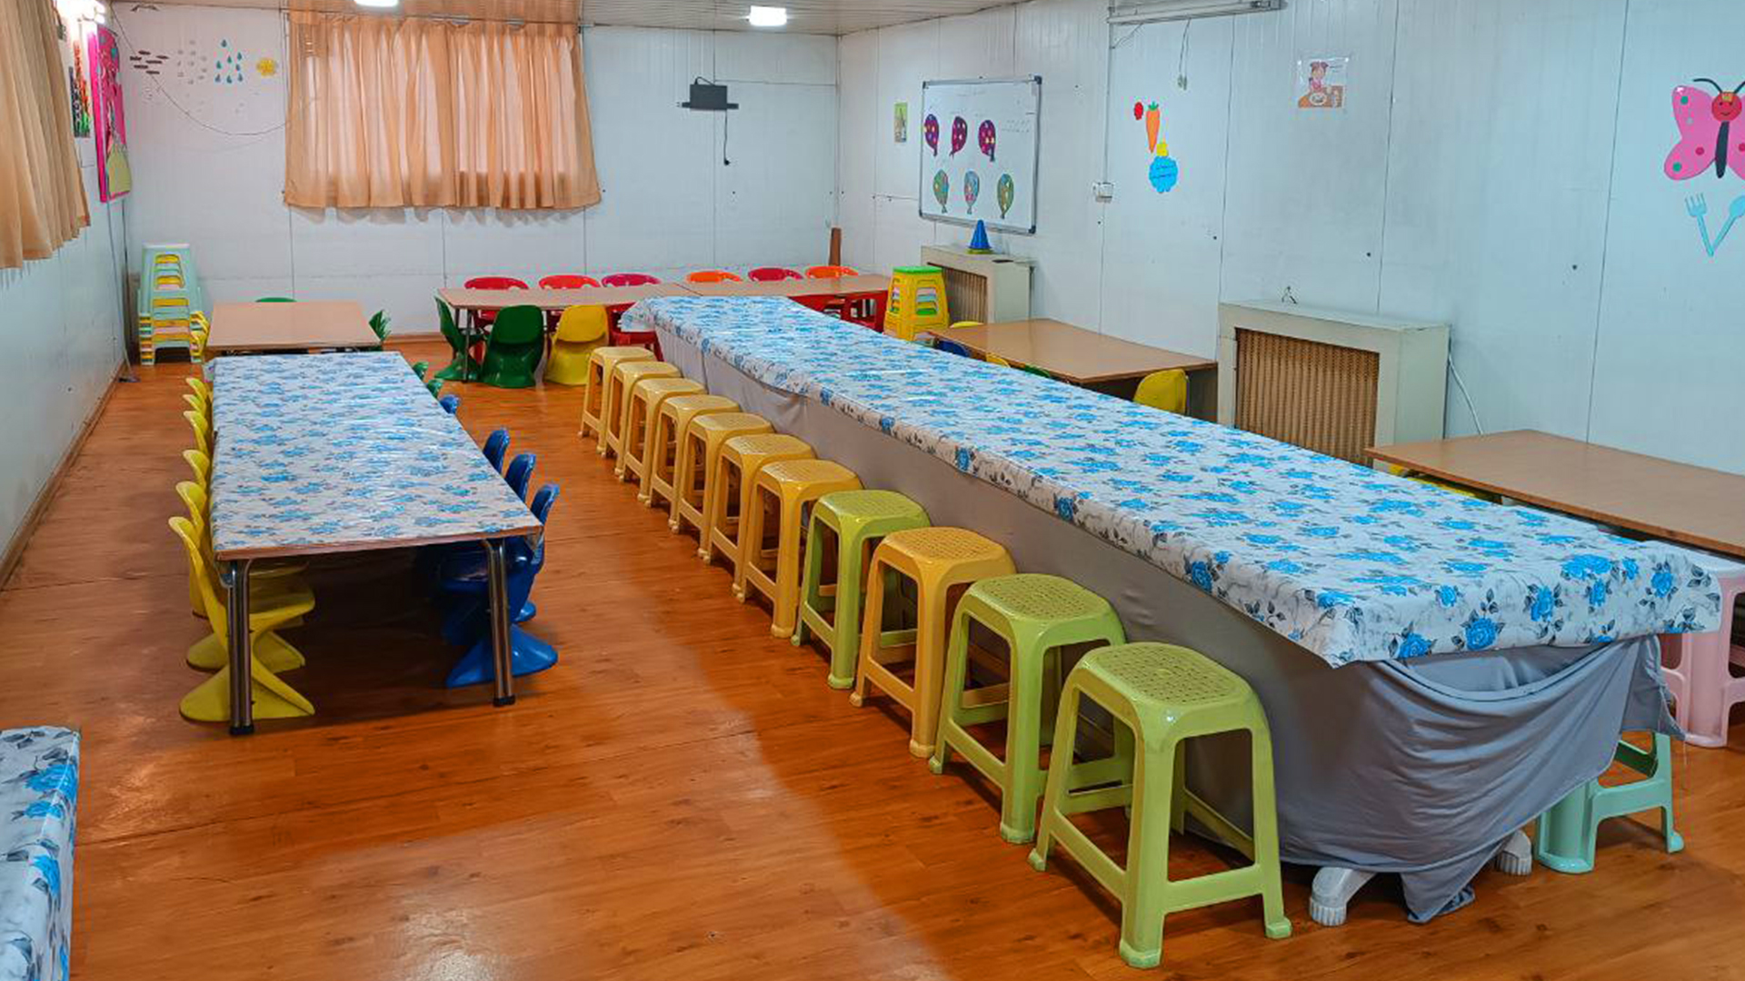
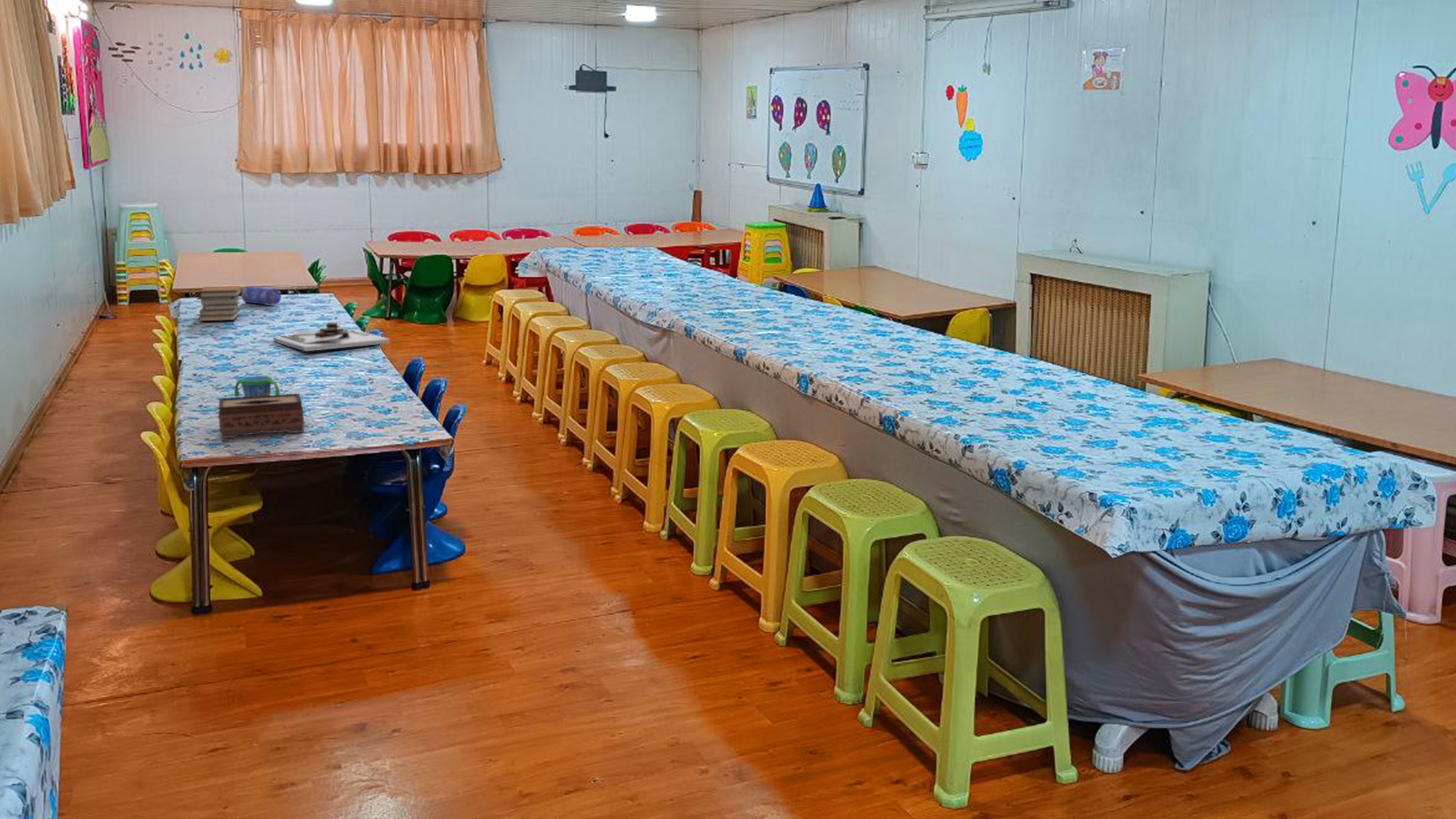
+ pencil case [240,285,282,306]
+ tissue box [218,393,305,439]
+ snack cup [234,375,281,397]
+ book stack [196,285,242,322]
+ board game [272,321,391,352]
